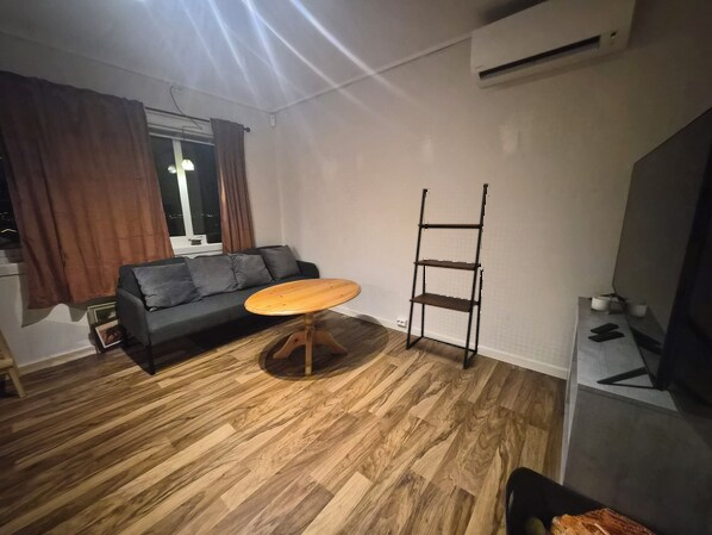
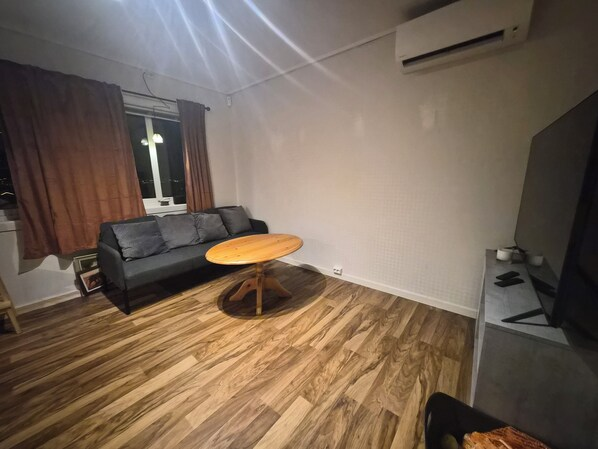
- shelving unit [405,182,489,369]
